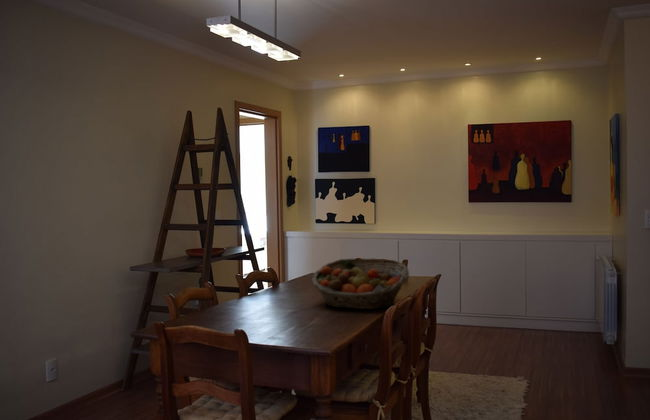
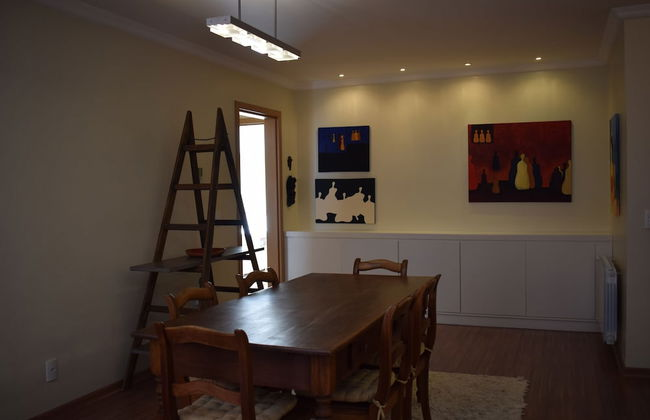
- fruit basket [311,257,410,310]
